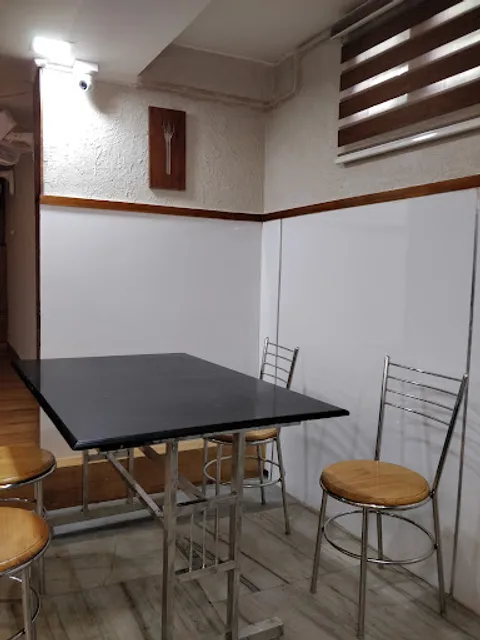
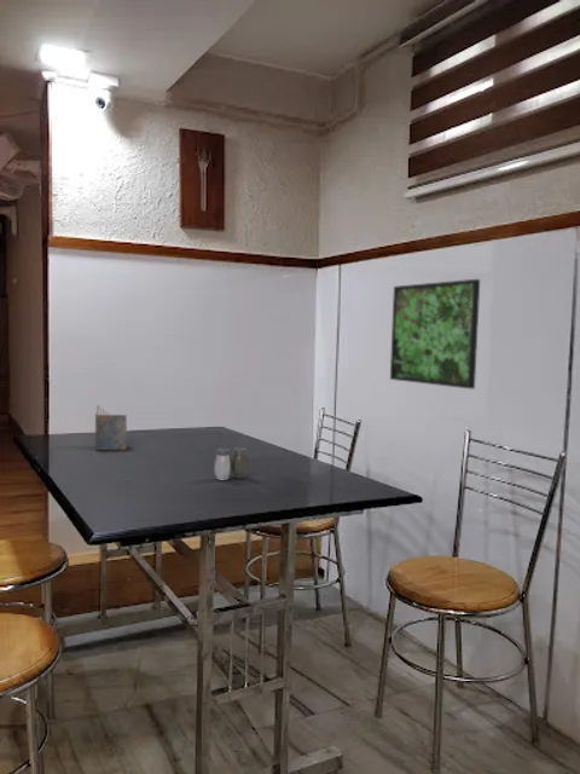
+ salt and pepper shaker [213,446,250,481]
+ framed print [389,278,481,391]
+ napkin holder [94,404,128,451]
